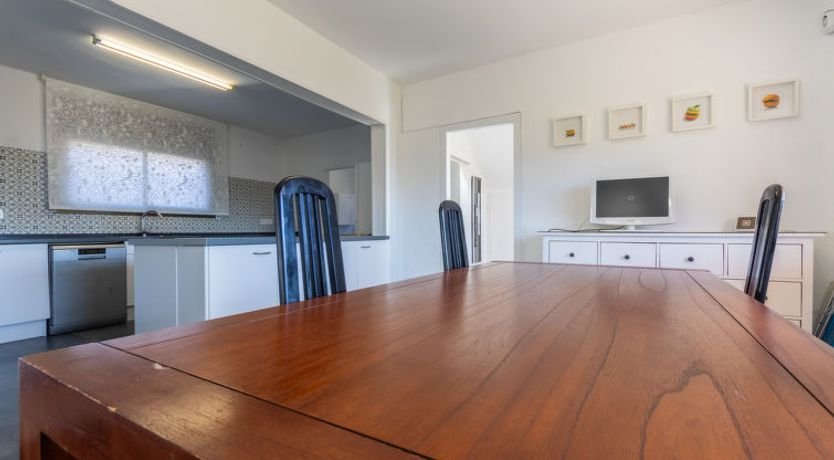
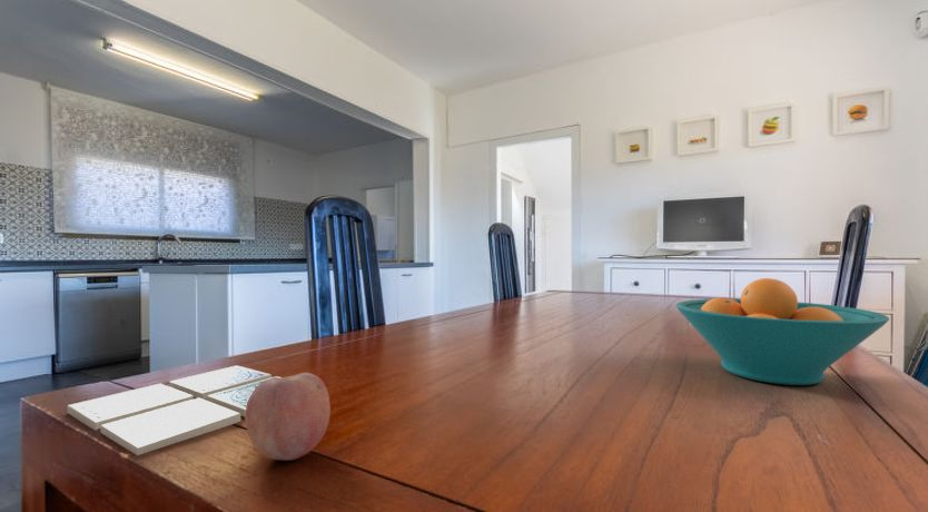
+ fruit [244,372,332,461]
+ fruit bowl [674,277,890,386]
+ drink coaster [67,364,283,456]
